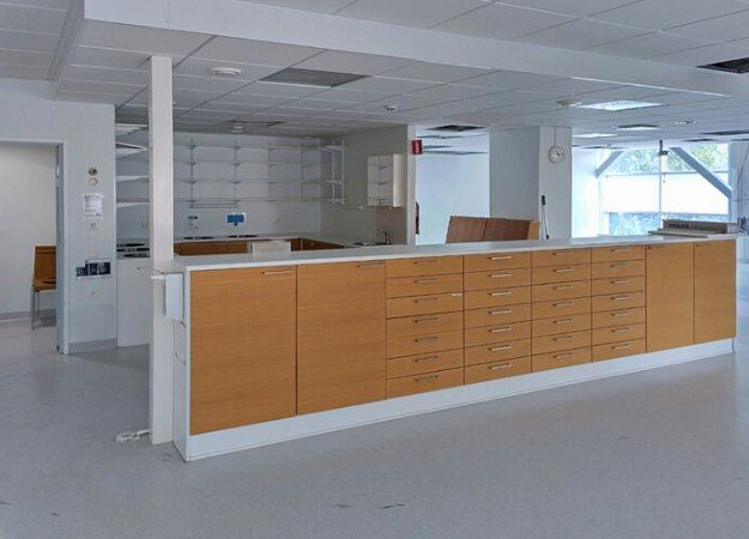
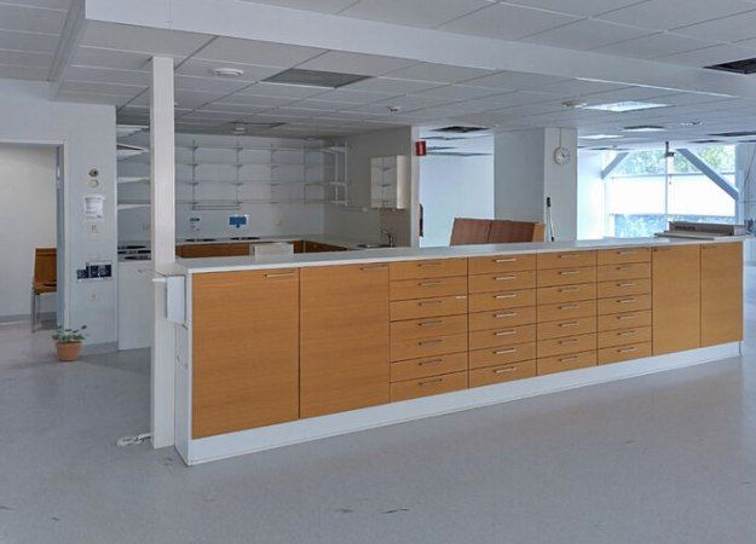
+ potted plant [51,324,91,361]
